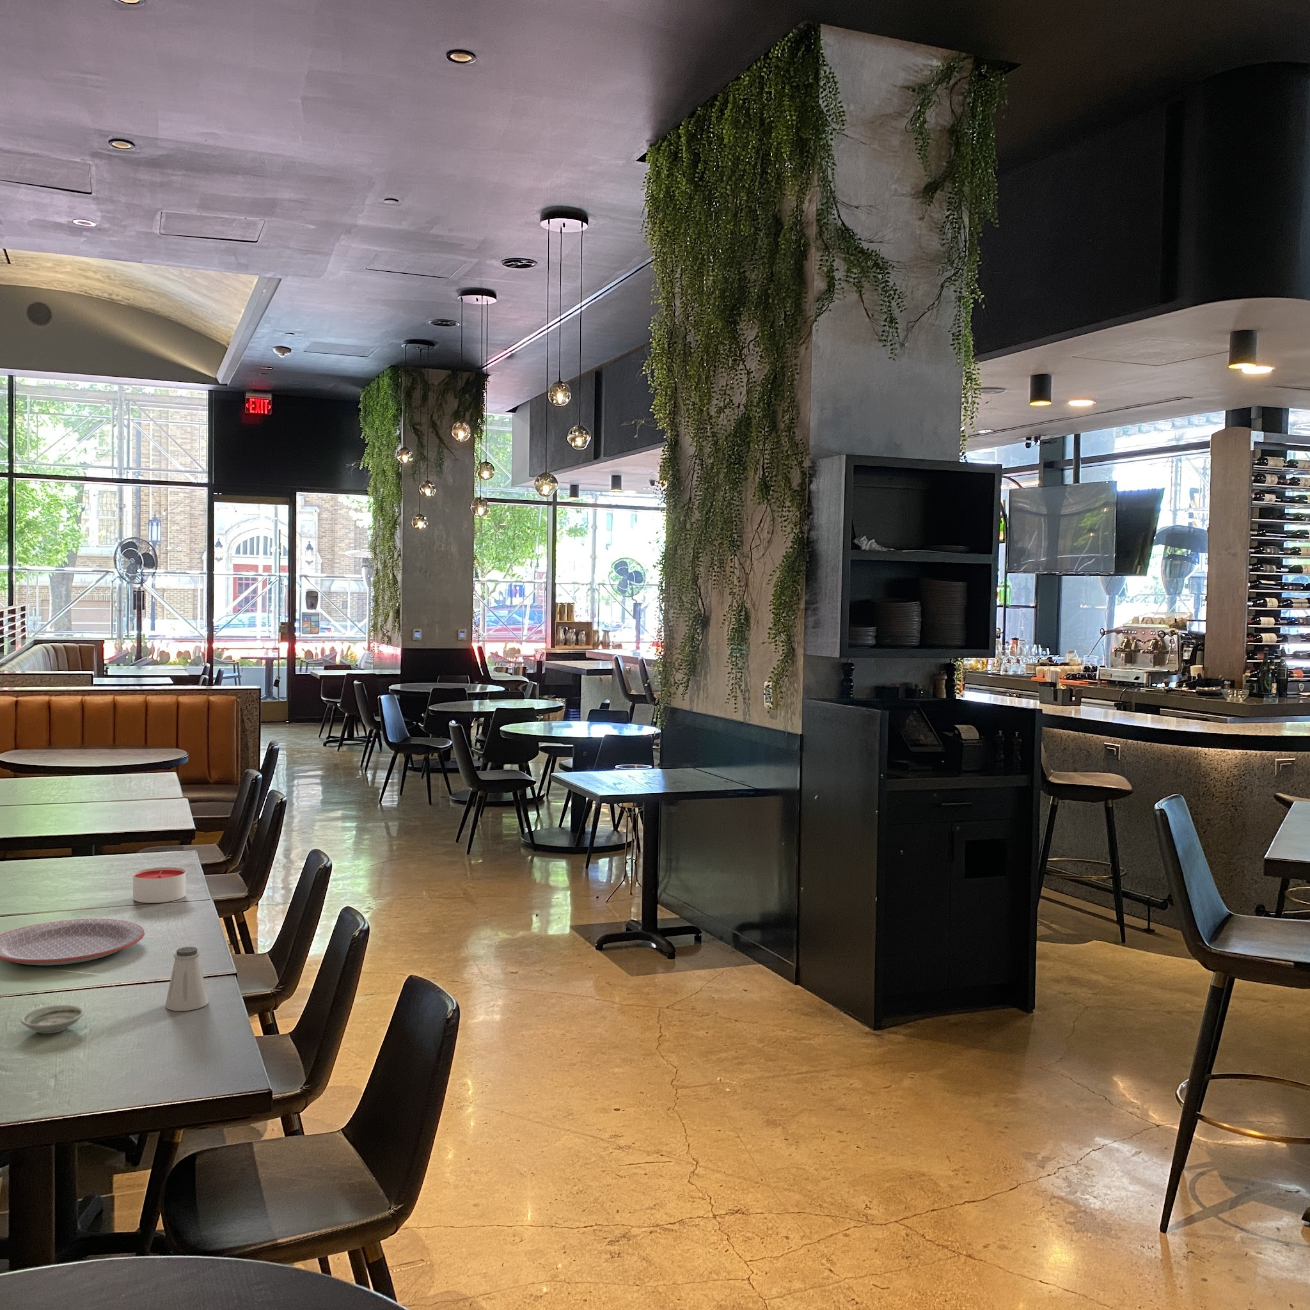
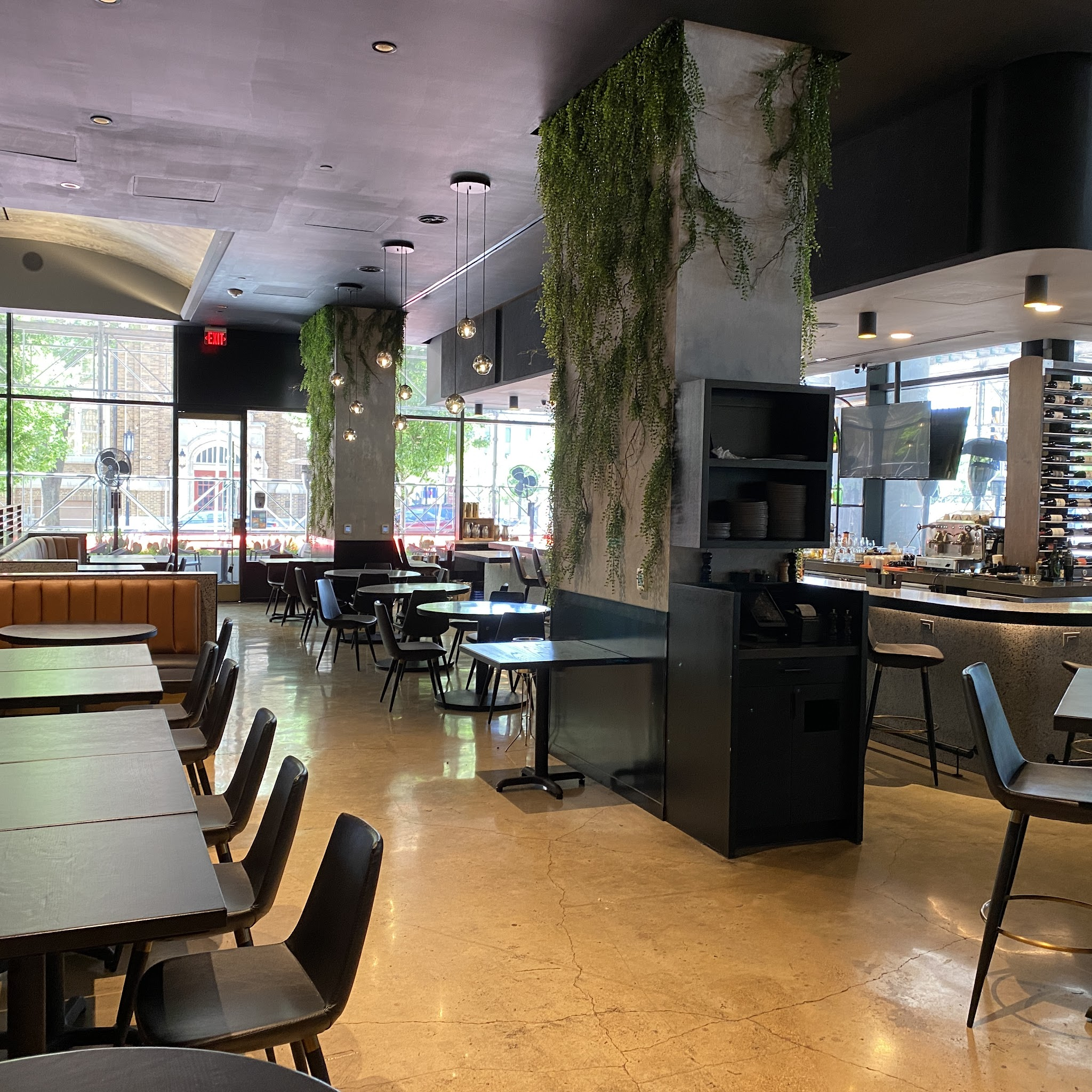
- candle [132,866,186,903]
- plate [0,918,145,966]
- saltshaker [164,947,209,1011]
- saucer [20,1004,85,1034]
